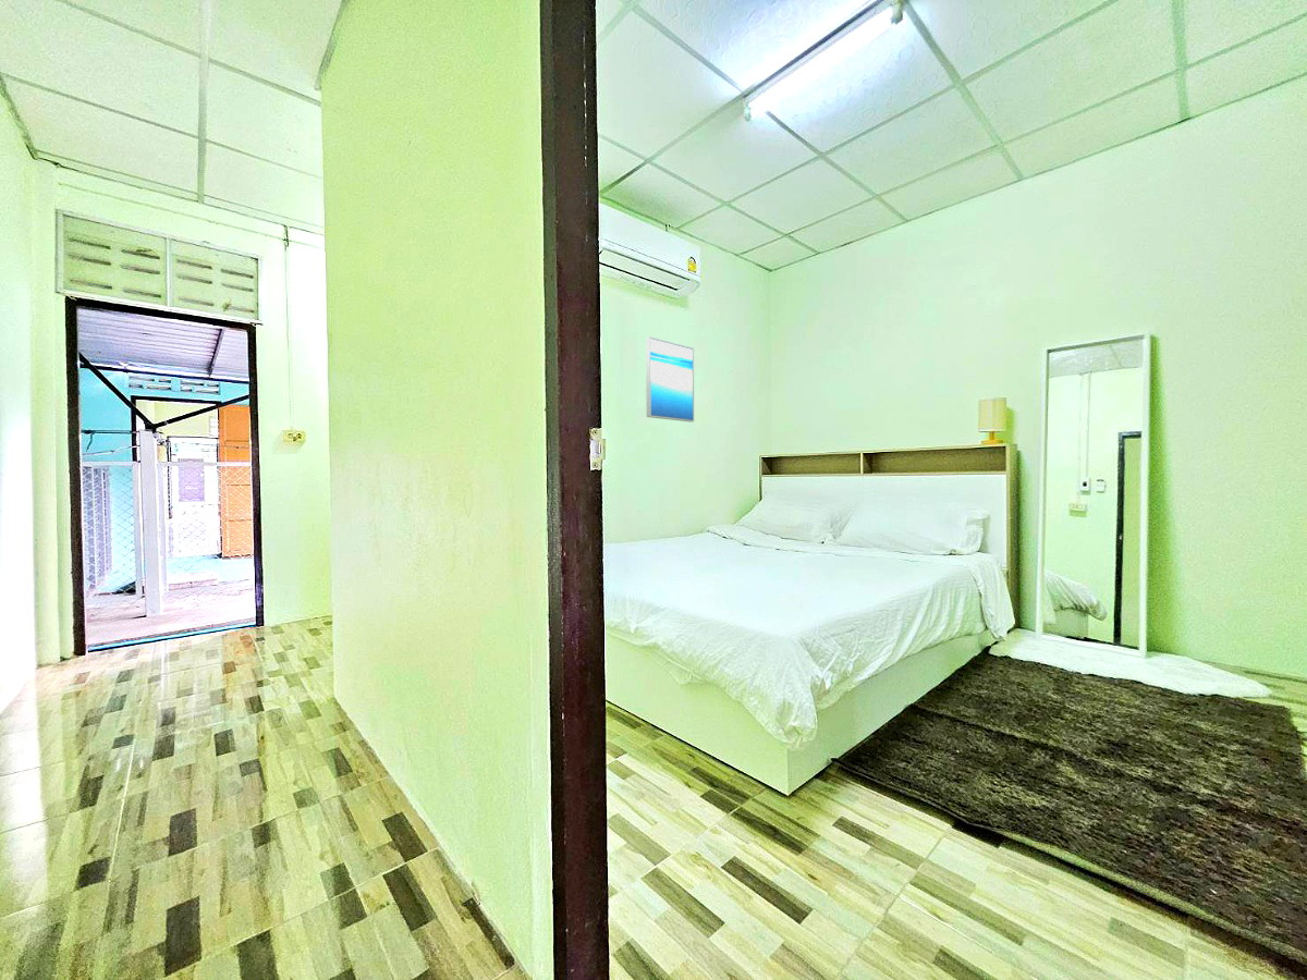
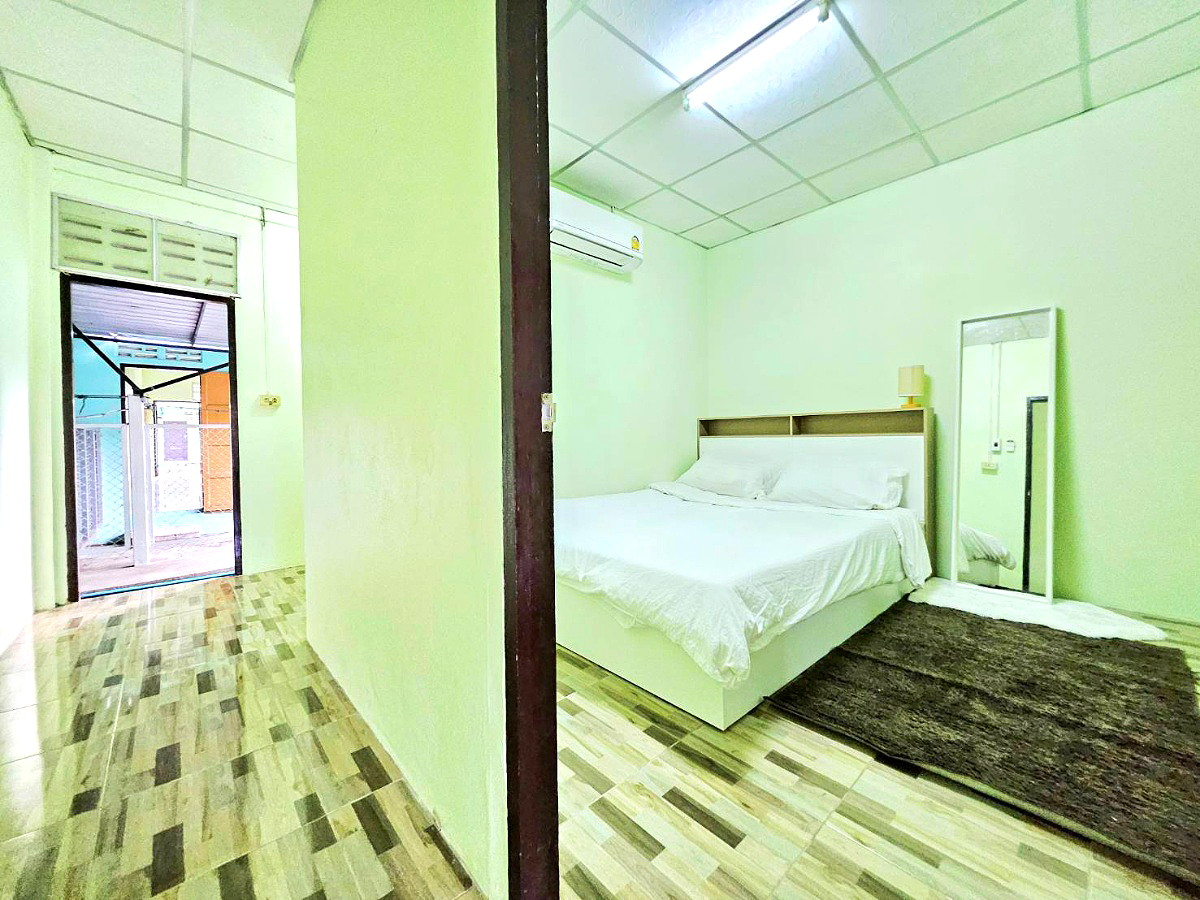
- wall art [645,335,695,422]
